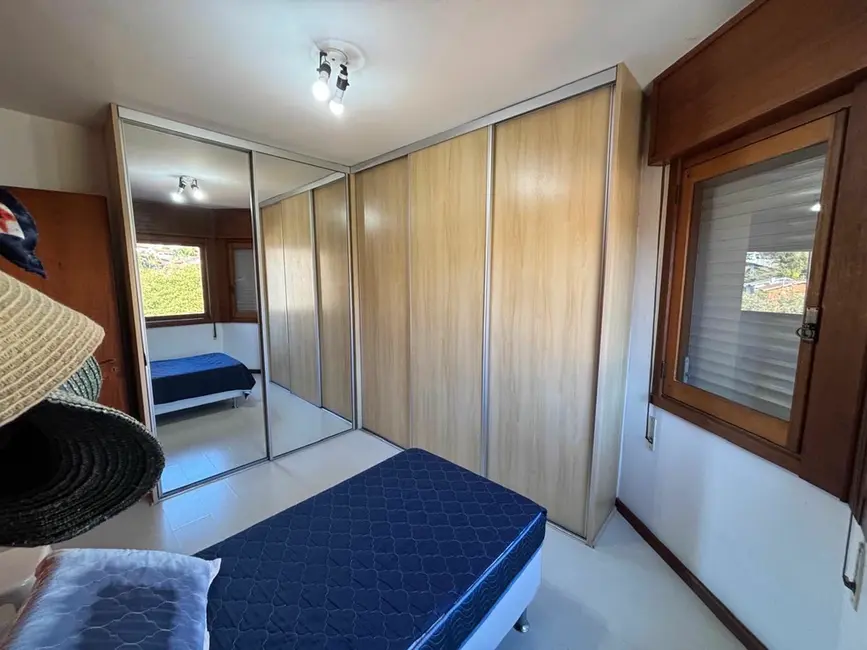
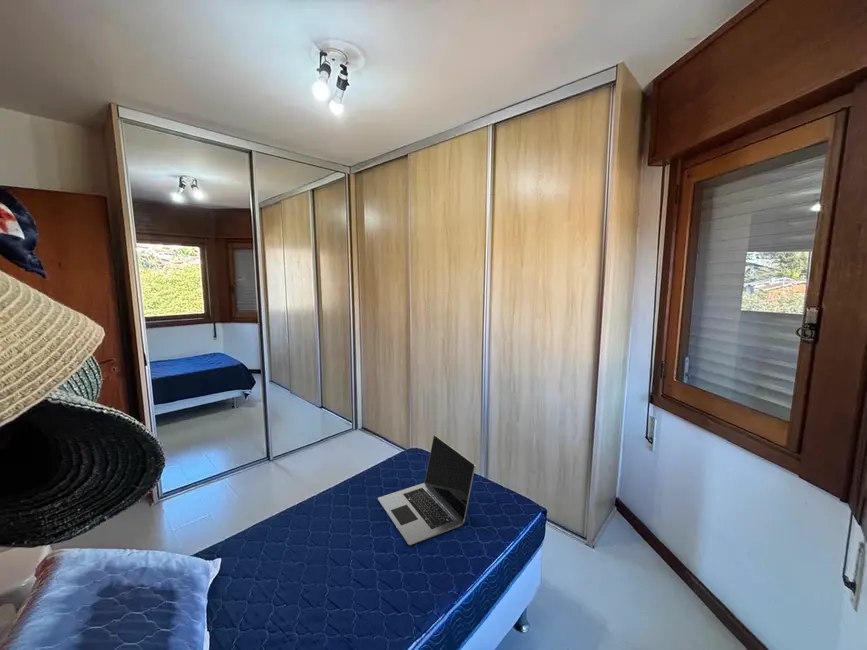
+ laptop [377,434,476,546]
